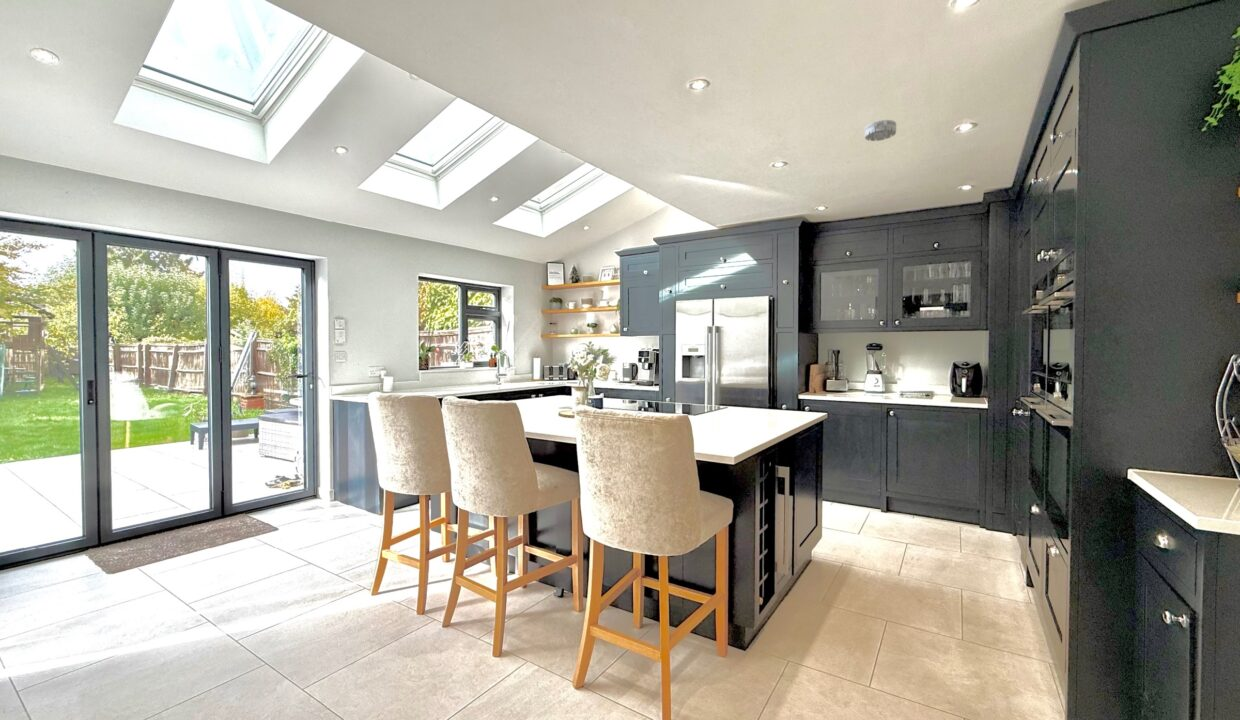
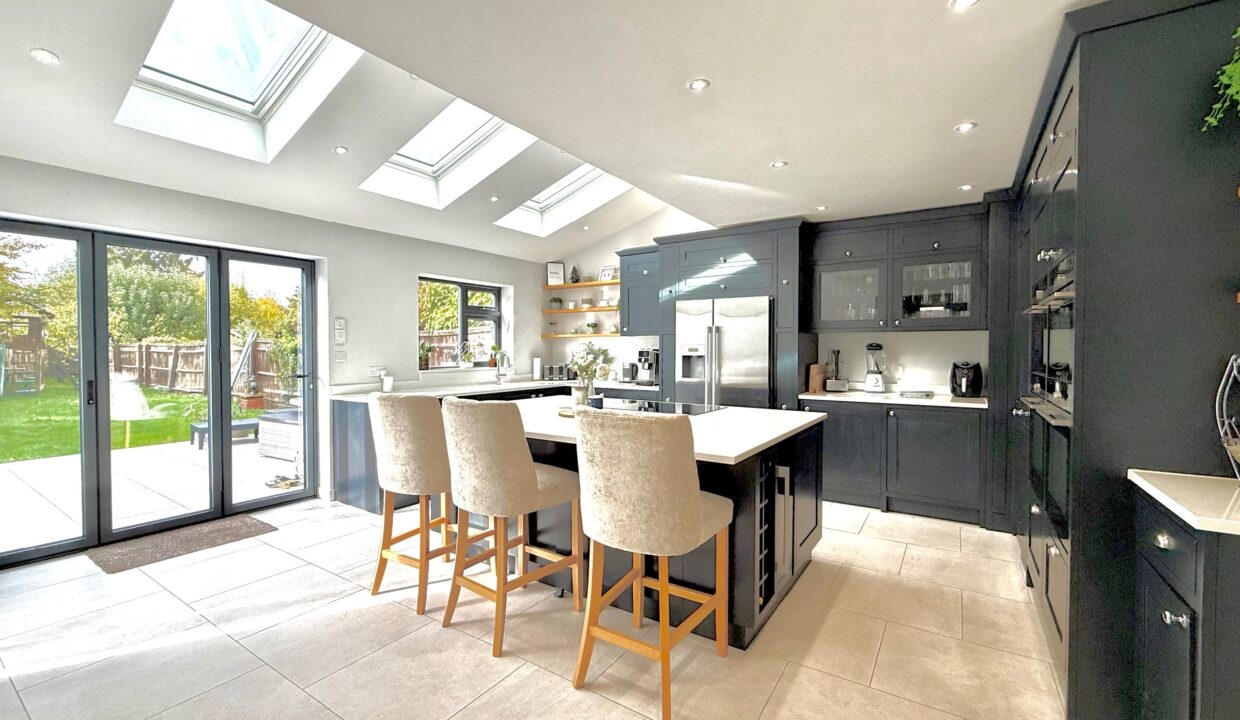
- smoke detector [864,119,897,142]
